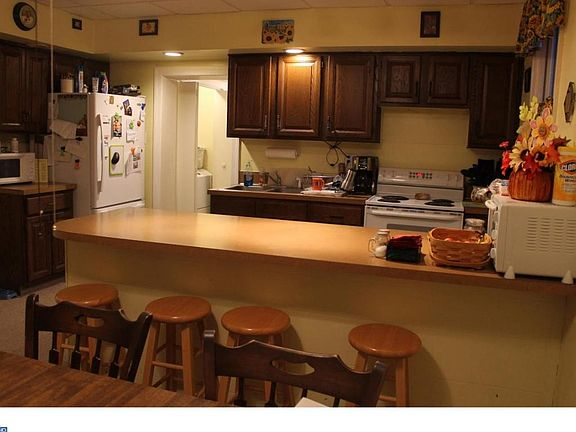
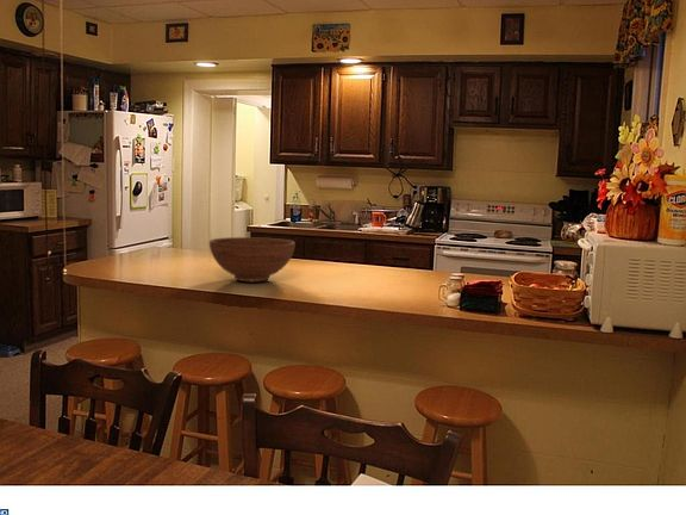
+ fruit bowl [208,236,297,283]
